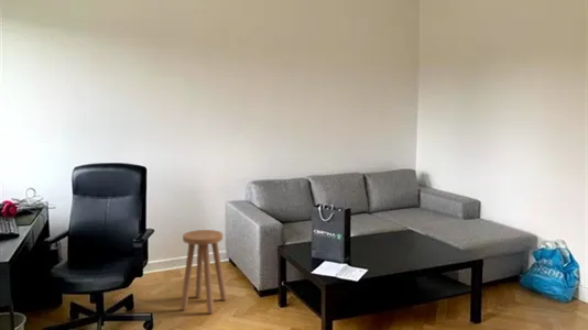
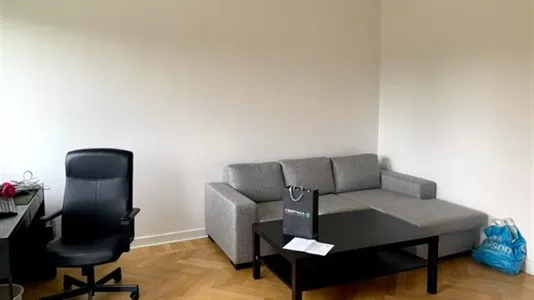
- stool [179,229,228,315]
